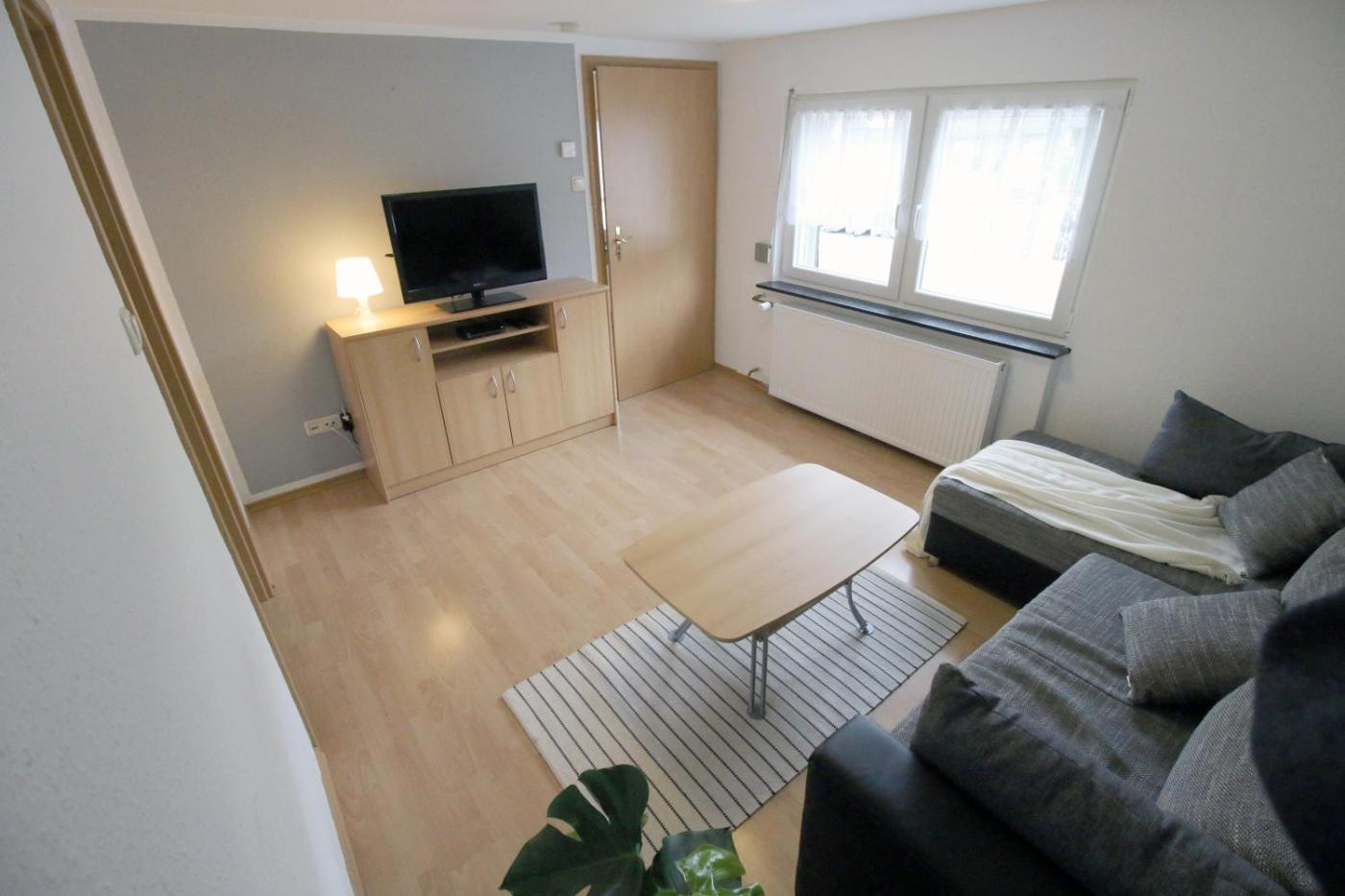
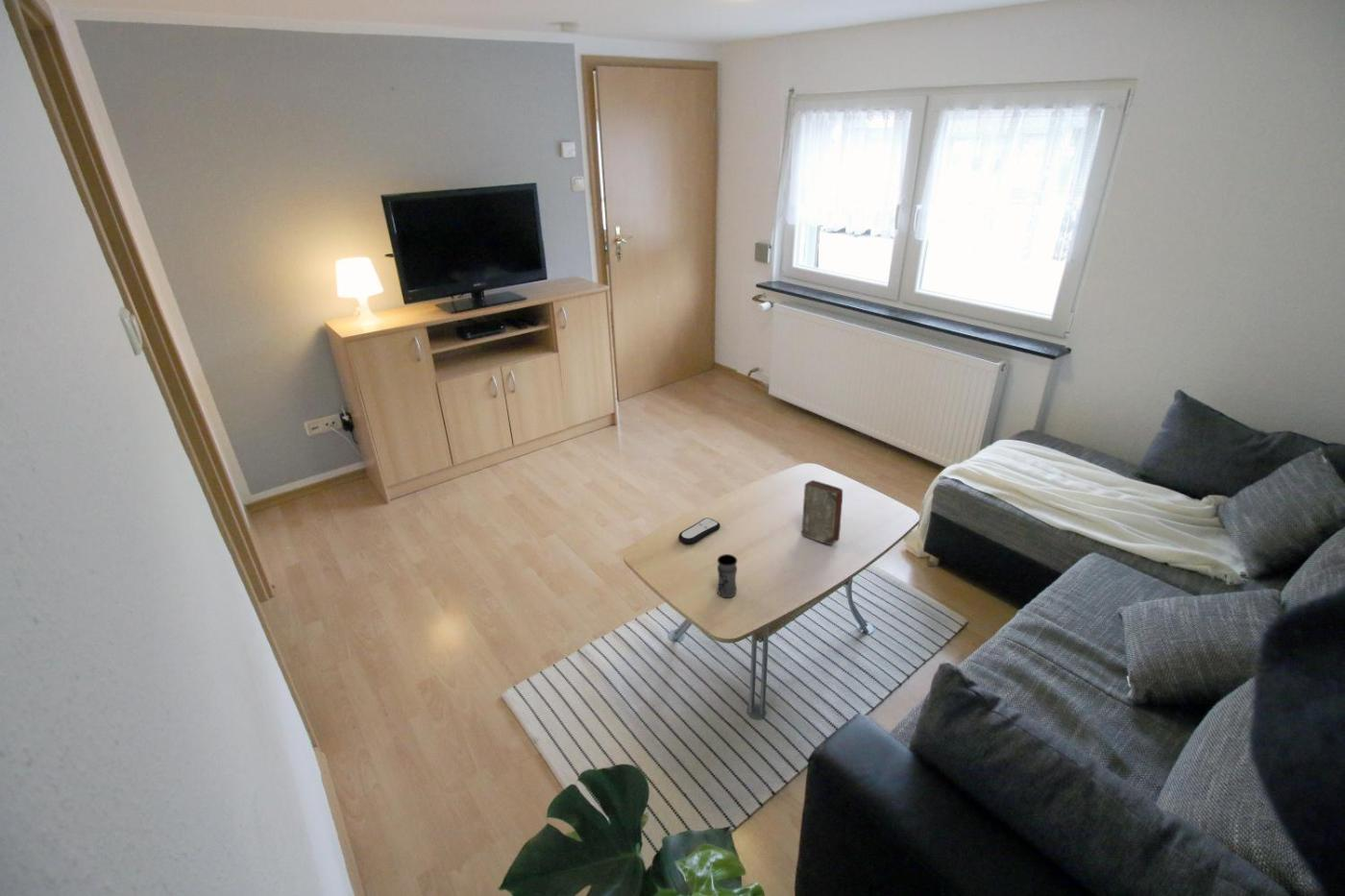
+ jar [717,553,738,598]
+ remote control [677,517,721,545]
+ book [800,479,844,545]
